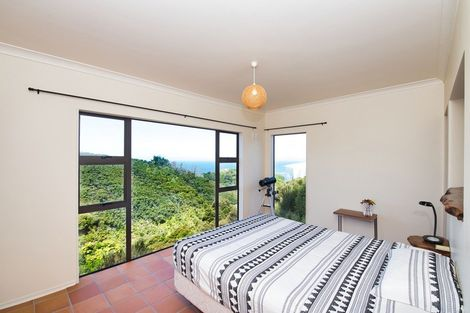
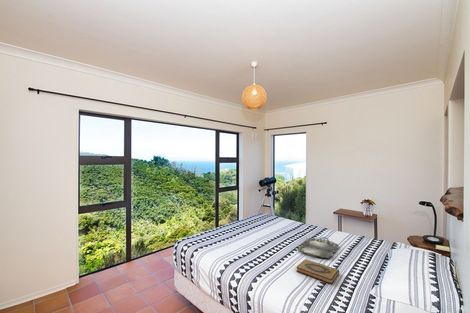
+ serving tray [297,236,339,259]
+ hardback book [295,258,340,285]
